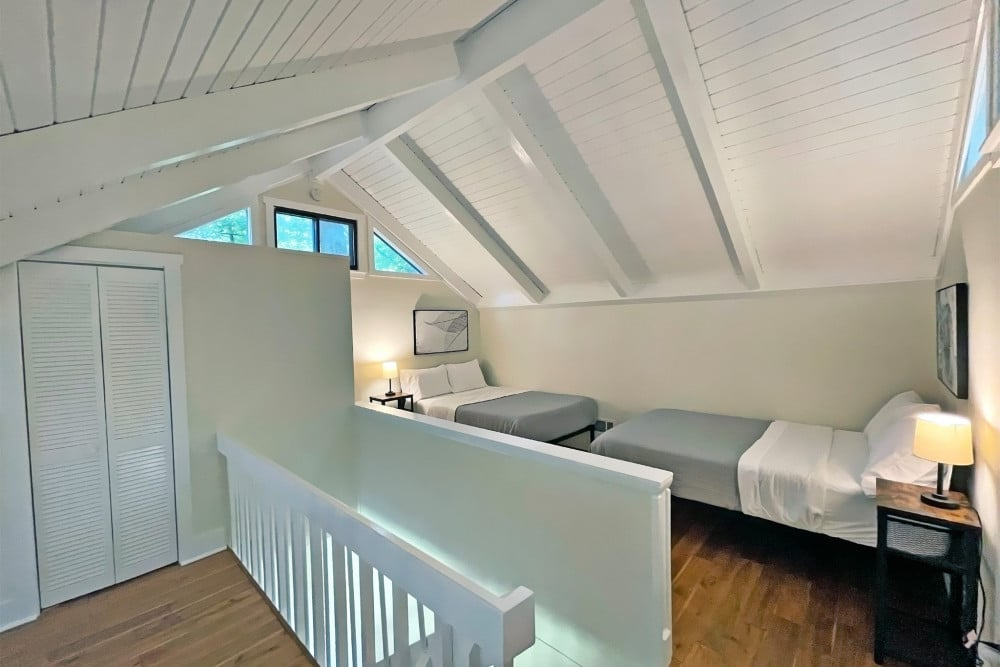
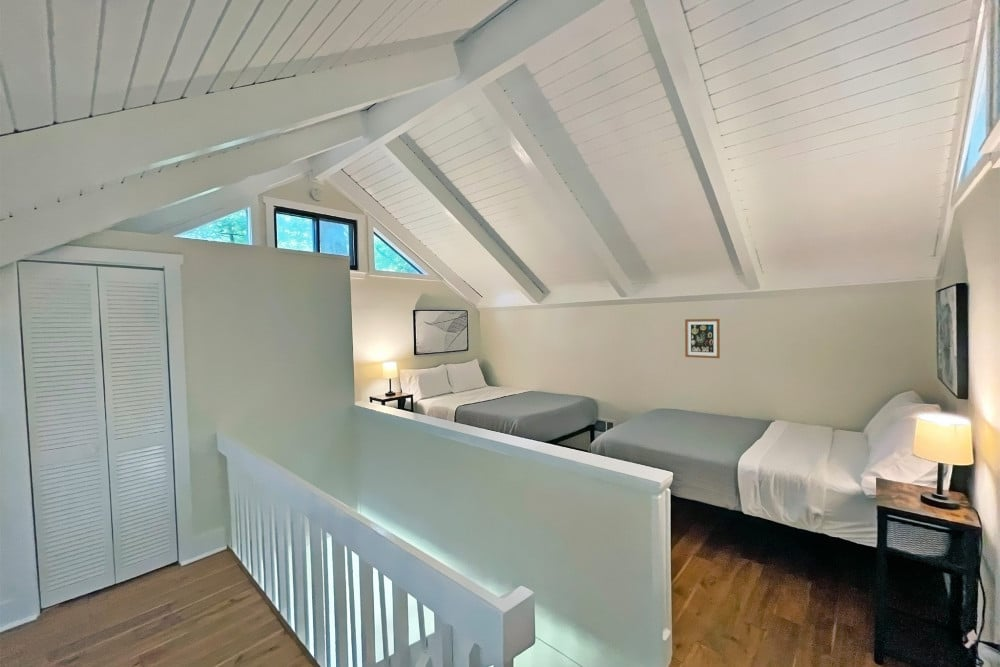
+ wall art [684,318,721,359]
